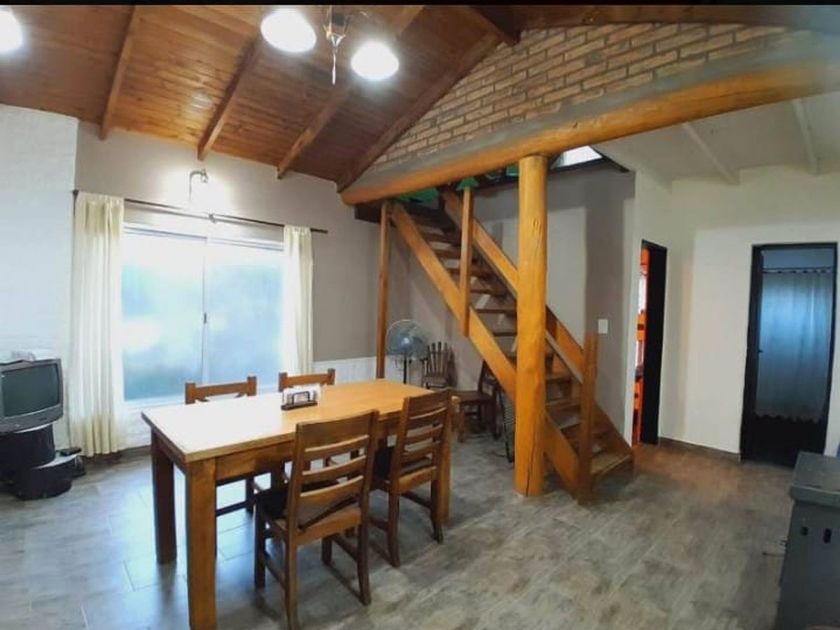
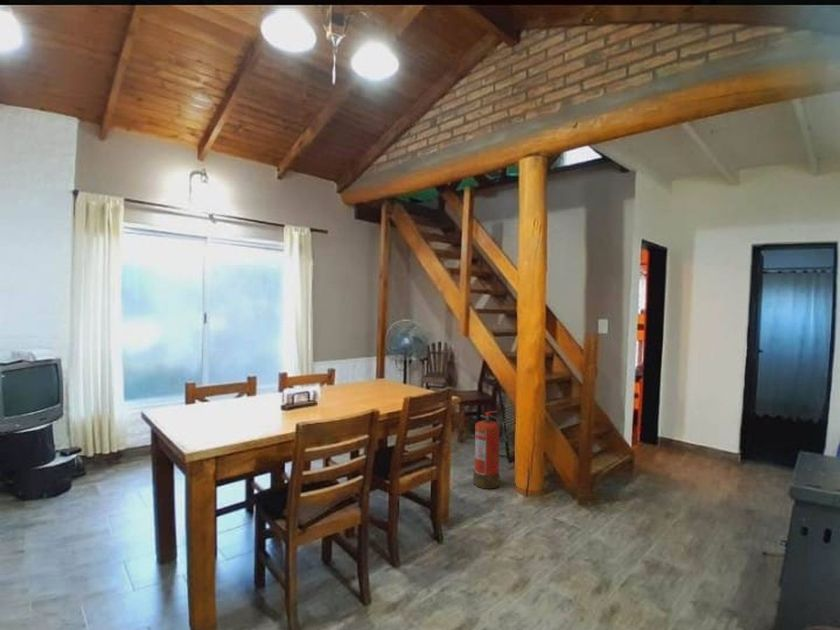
+ fire extinguisher [472,410,501,490]
